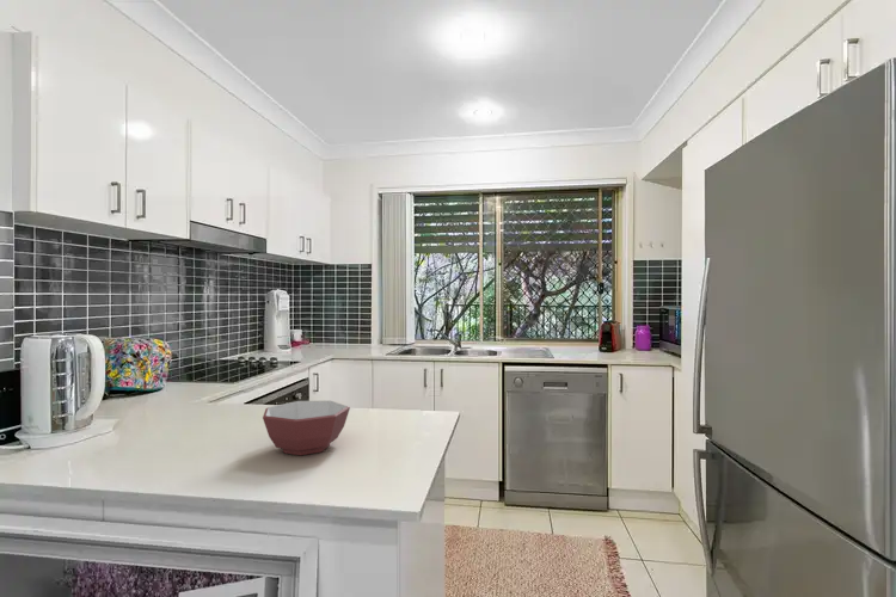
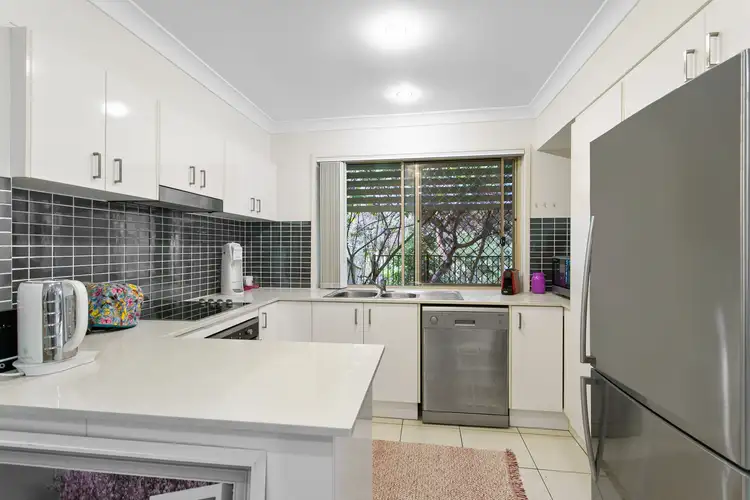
- bowl [262,400,351,456]
